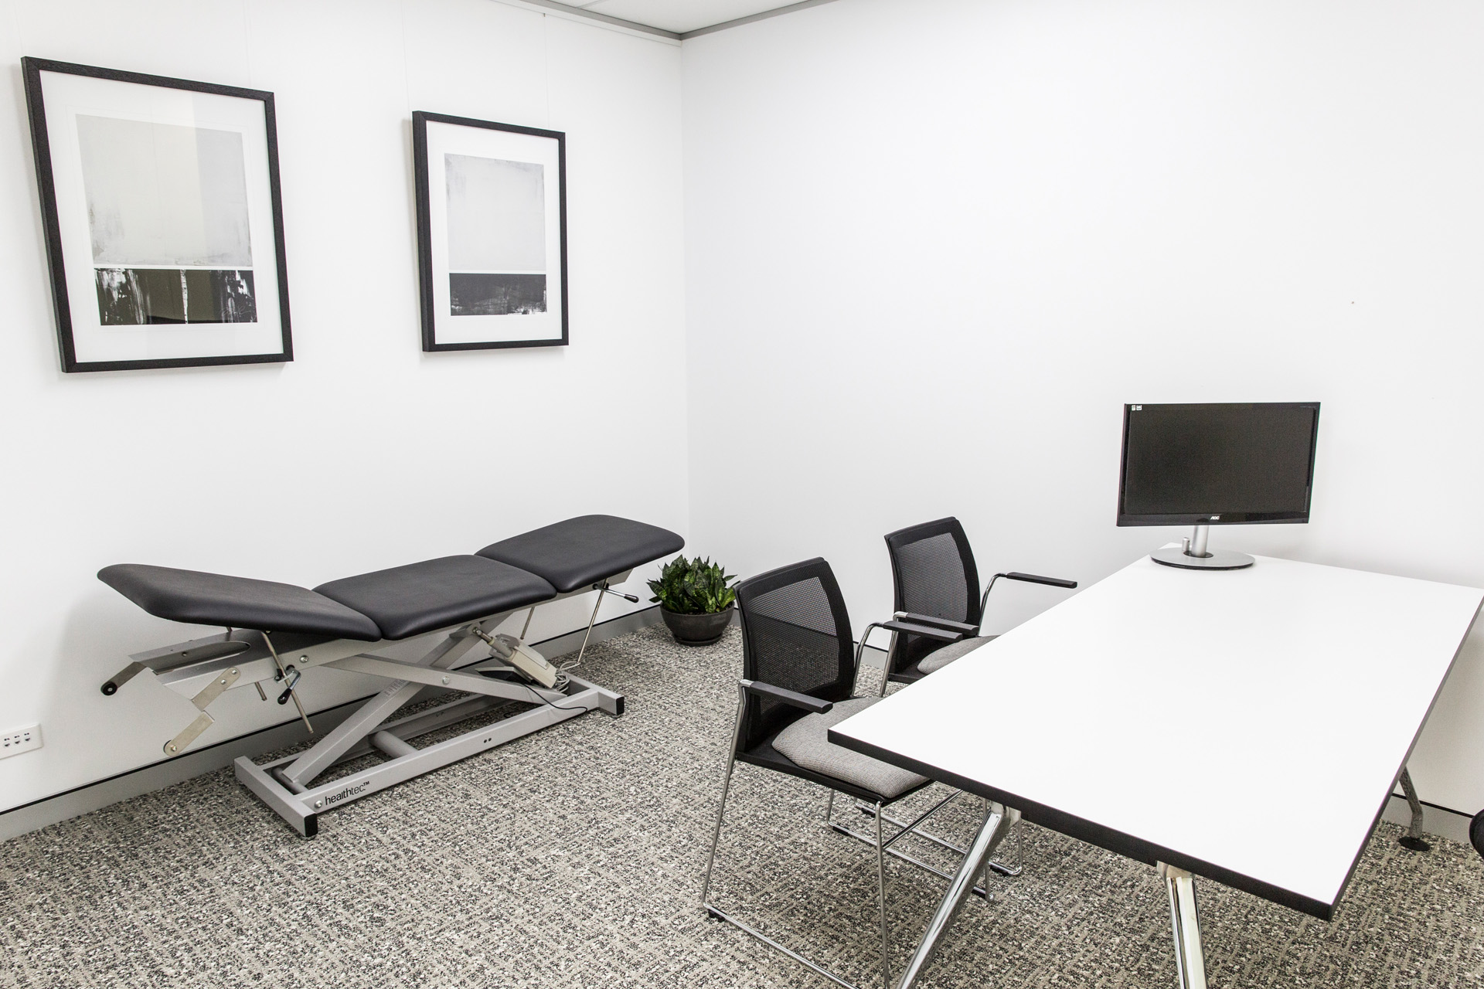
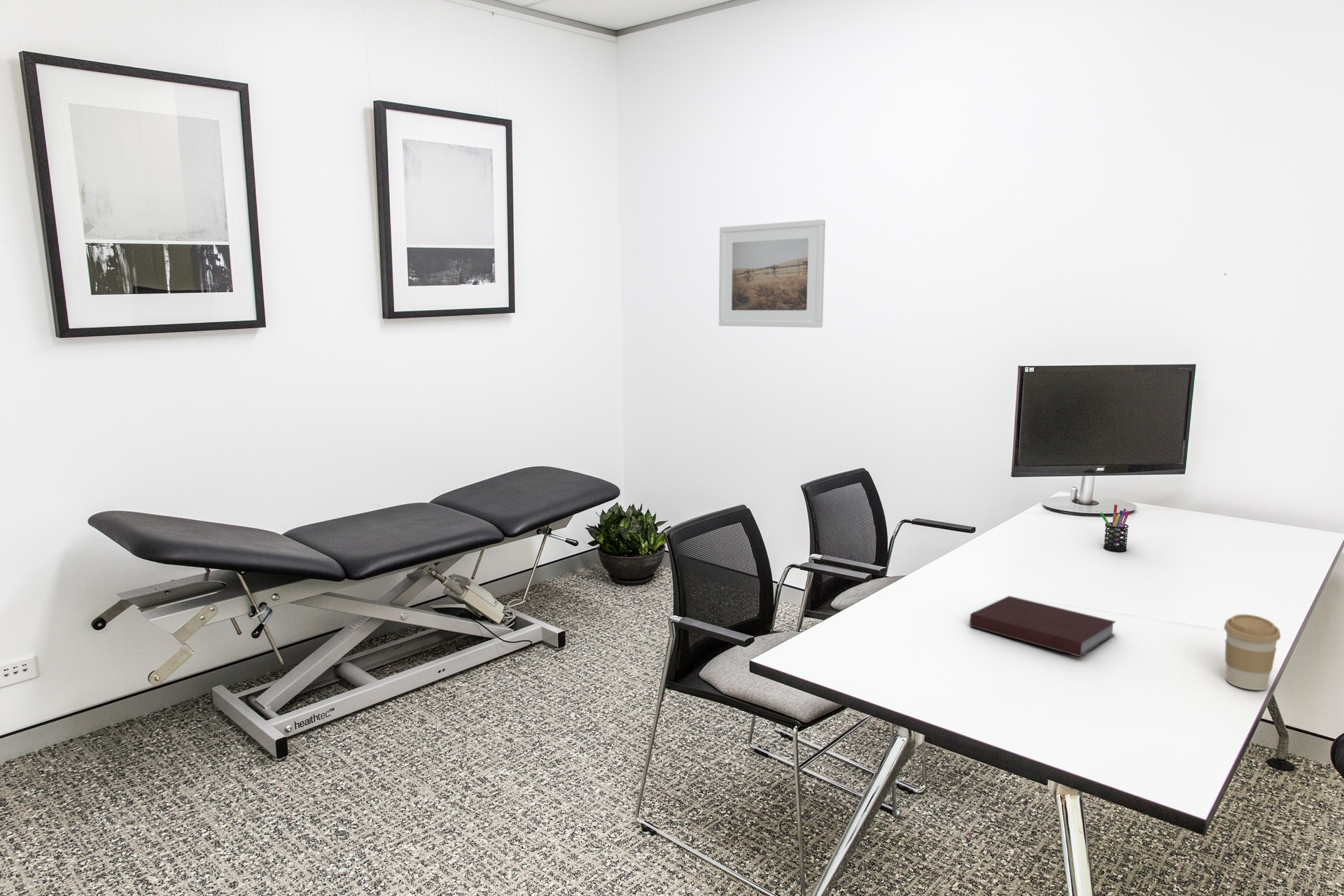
+ pen holder [1100,504,1131,552]
+ notebook [969,595,1117,657]
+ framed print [718,218,826,328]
+ coffee cup [1224,614,1281,691]
